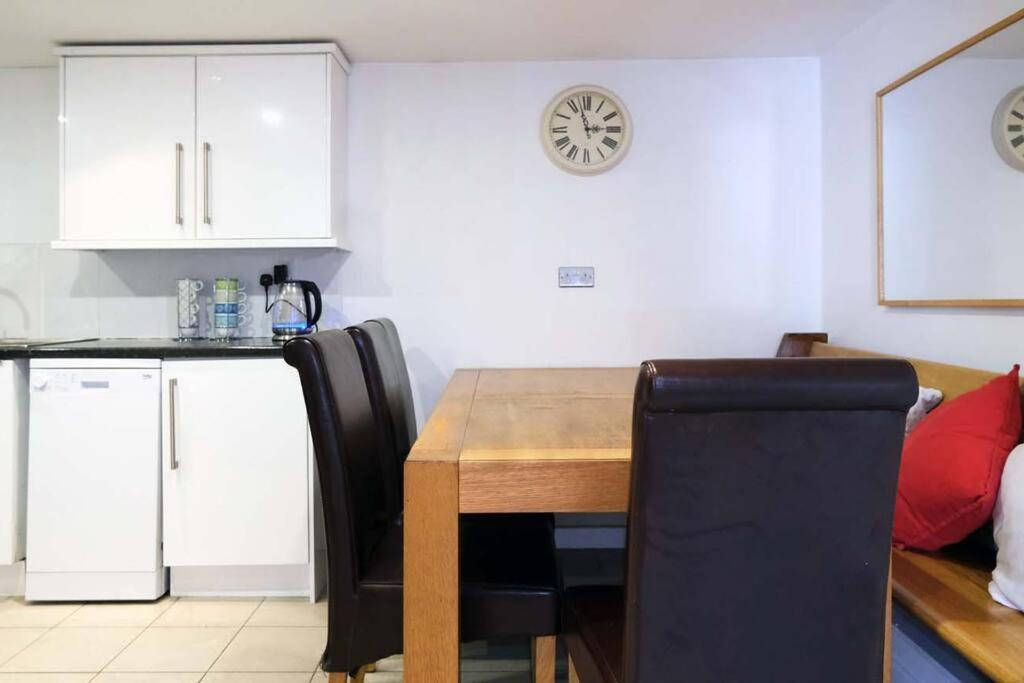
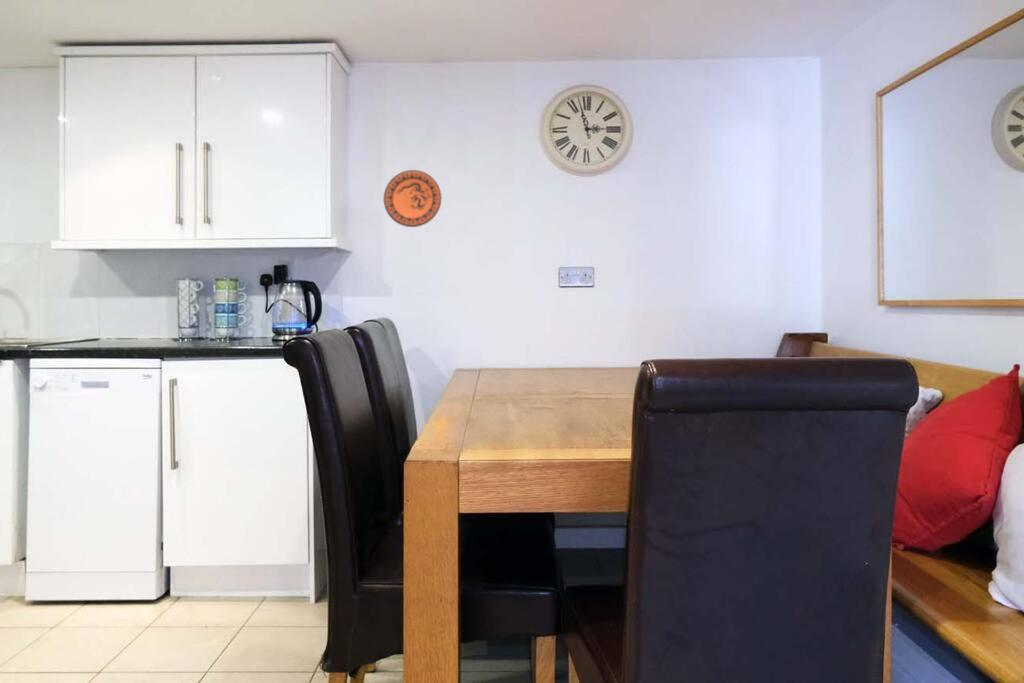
+ decorative plate [383,169,443,228]
